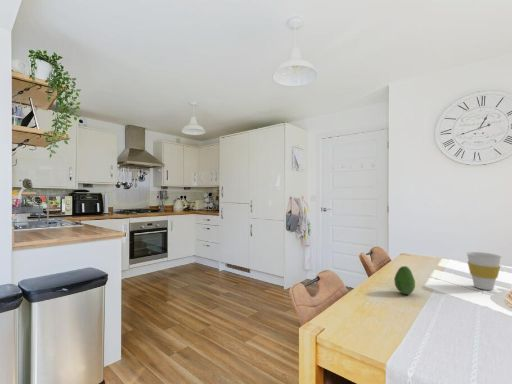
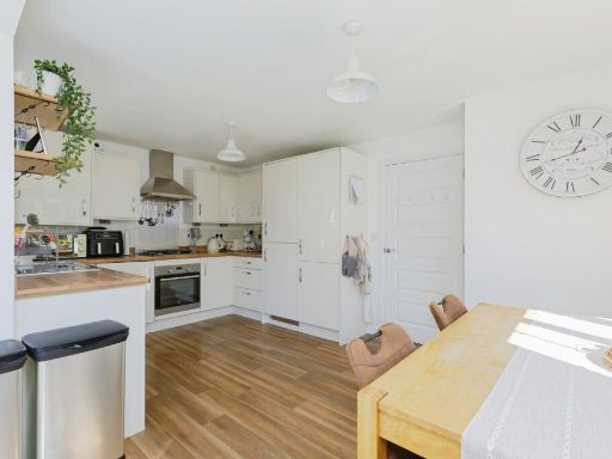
- fruit [393,265,416,295]
- cup [466,251,502,291]
